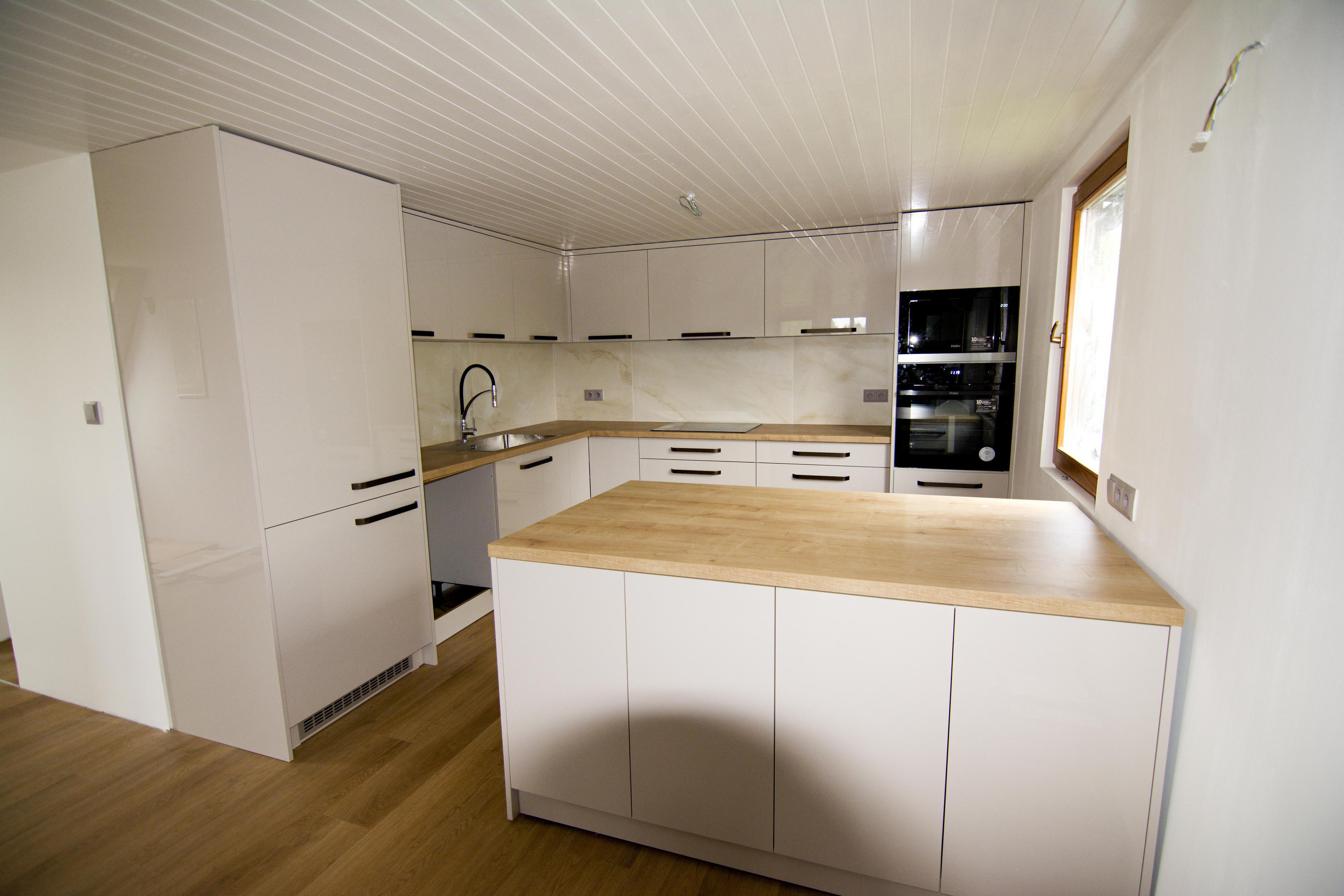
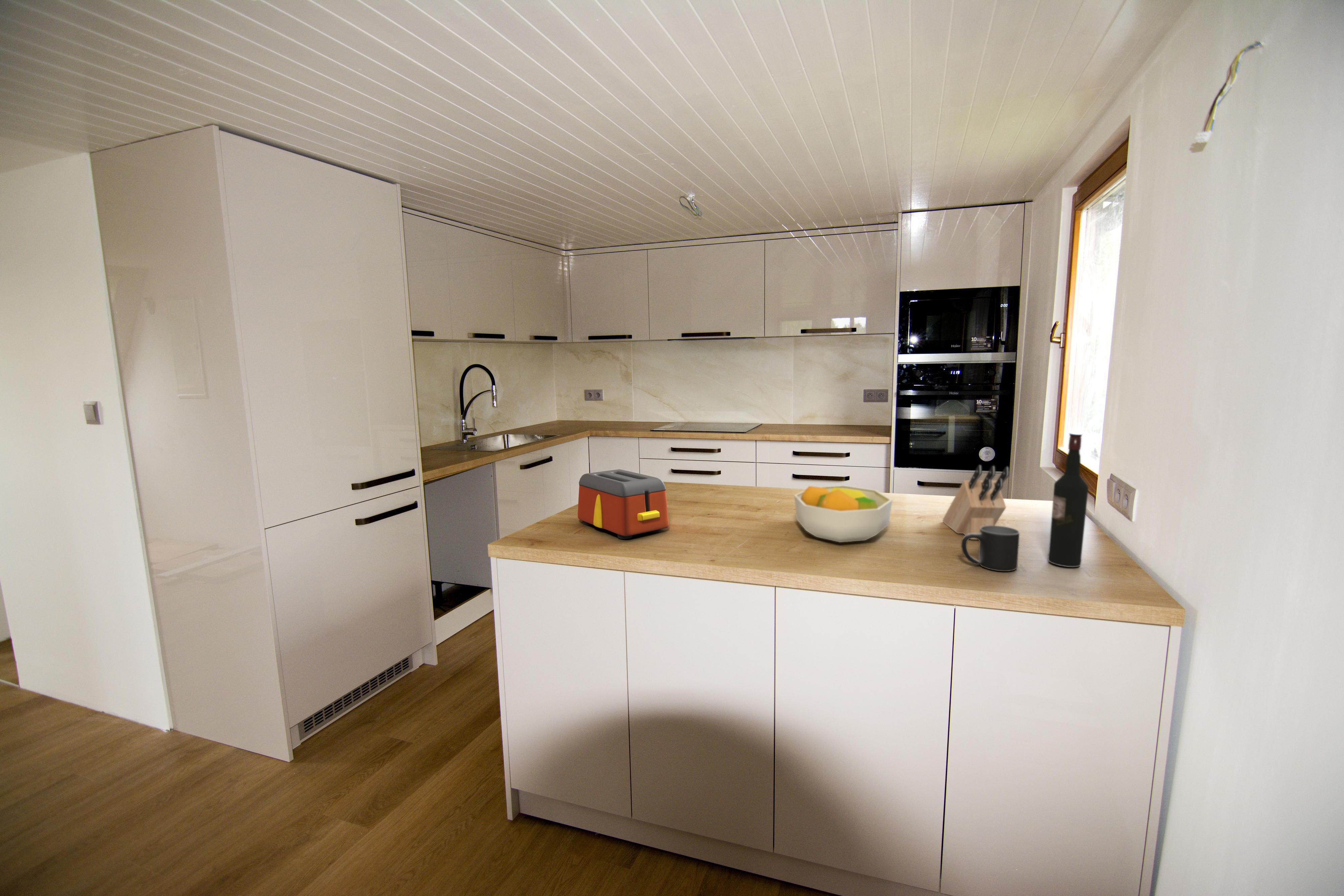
+ knife block [942,465,1010,540]
+ wine bottle [1048,432,1089,568]
+ toaster [578,469,669,539]
+ fruit bowl [794,485,893,543]
+ mug [961,525,1020,572]
